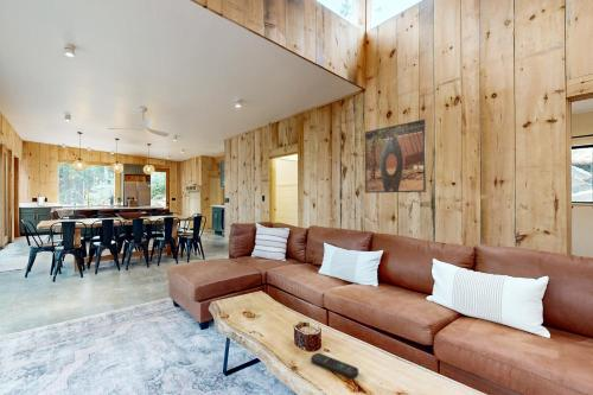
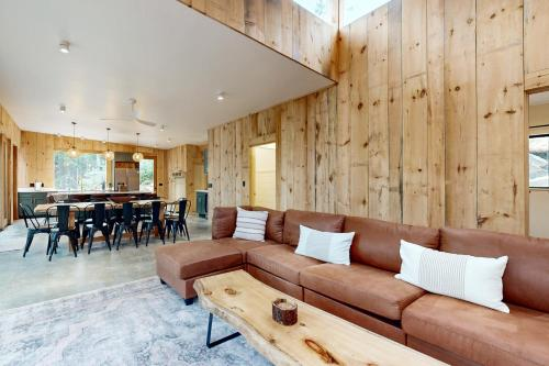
- remote control [311,352,359,380]
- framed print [364,119,427,195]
